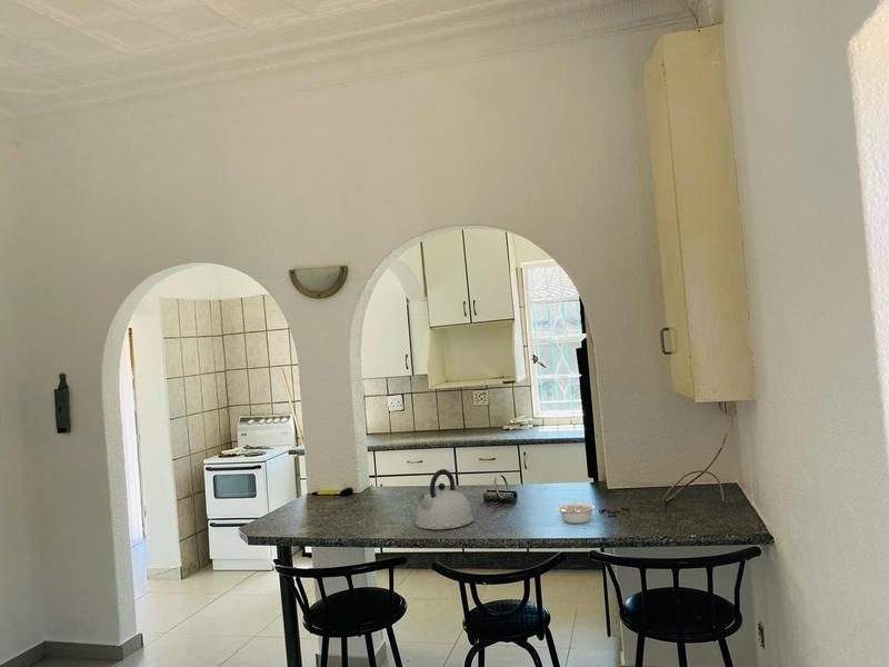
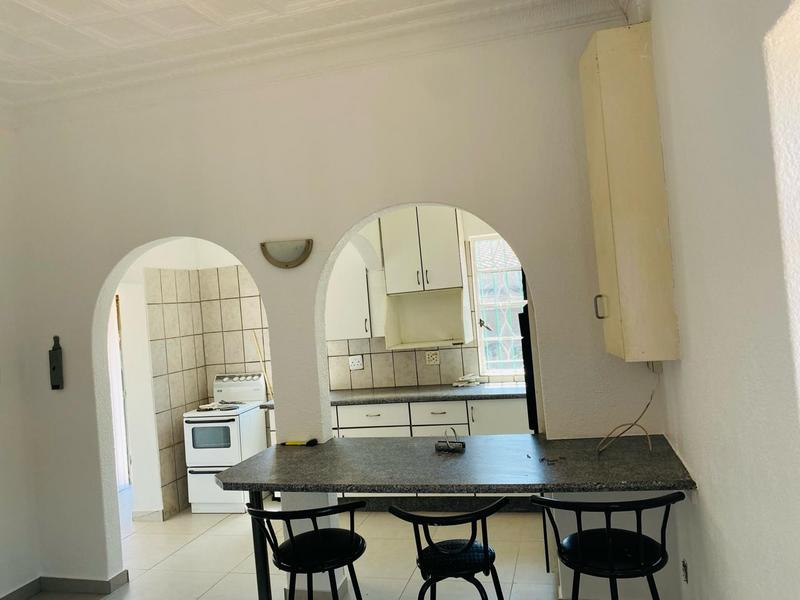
- kettle [414,468,476,530]
- legume [556,502,599,525]
